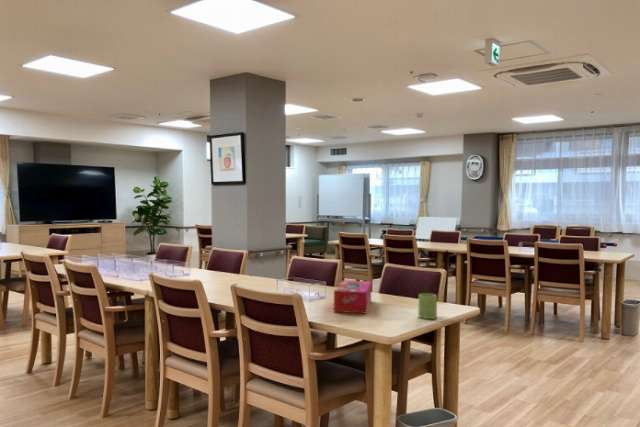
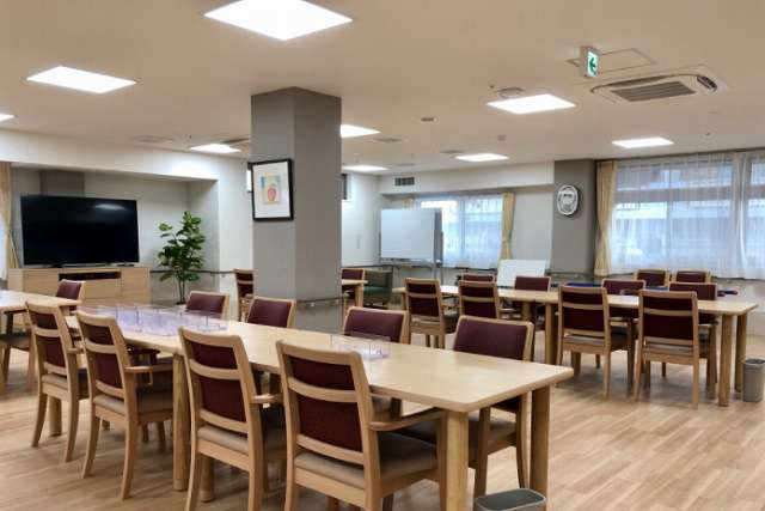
- mug [417,292,438,320]
- tissue box [333,279,372,315]
